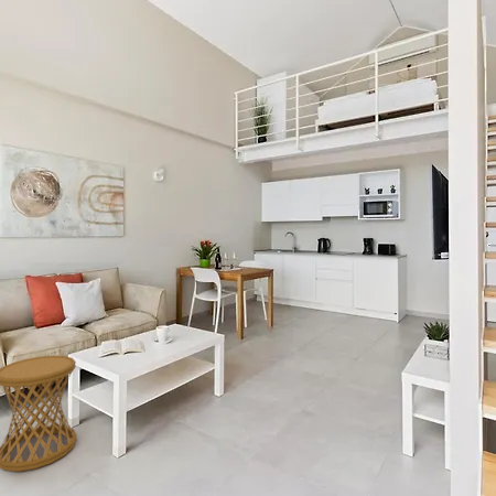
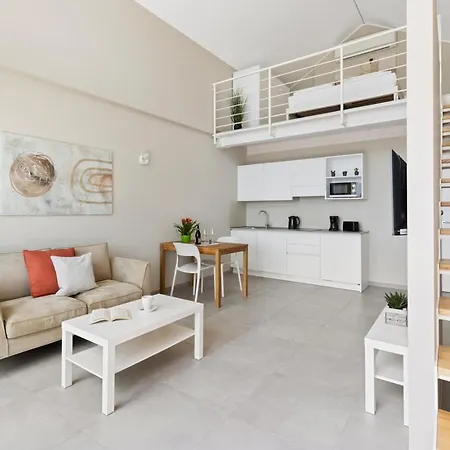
- side table [0,355,77,473]
